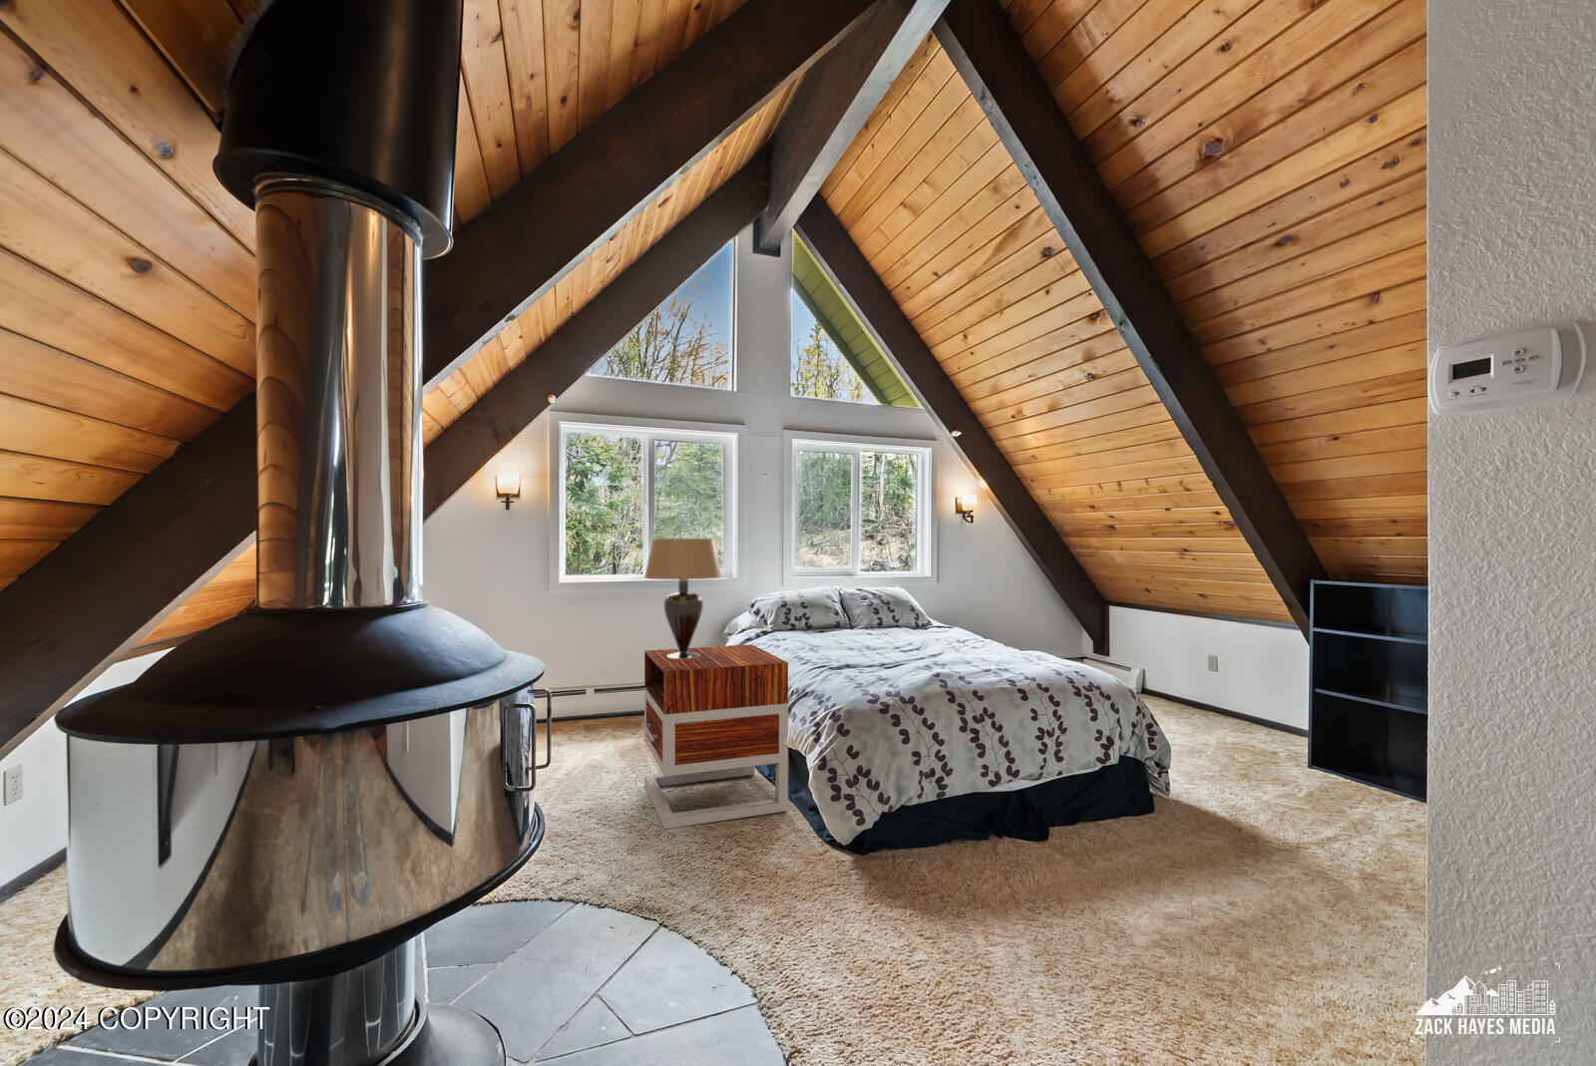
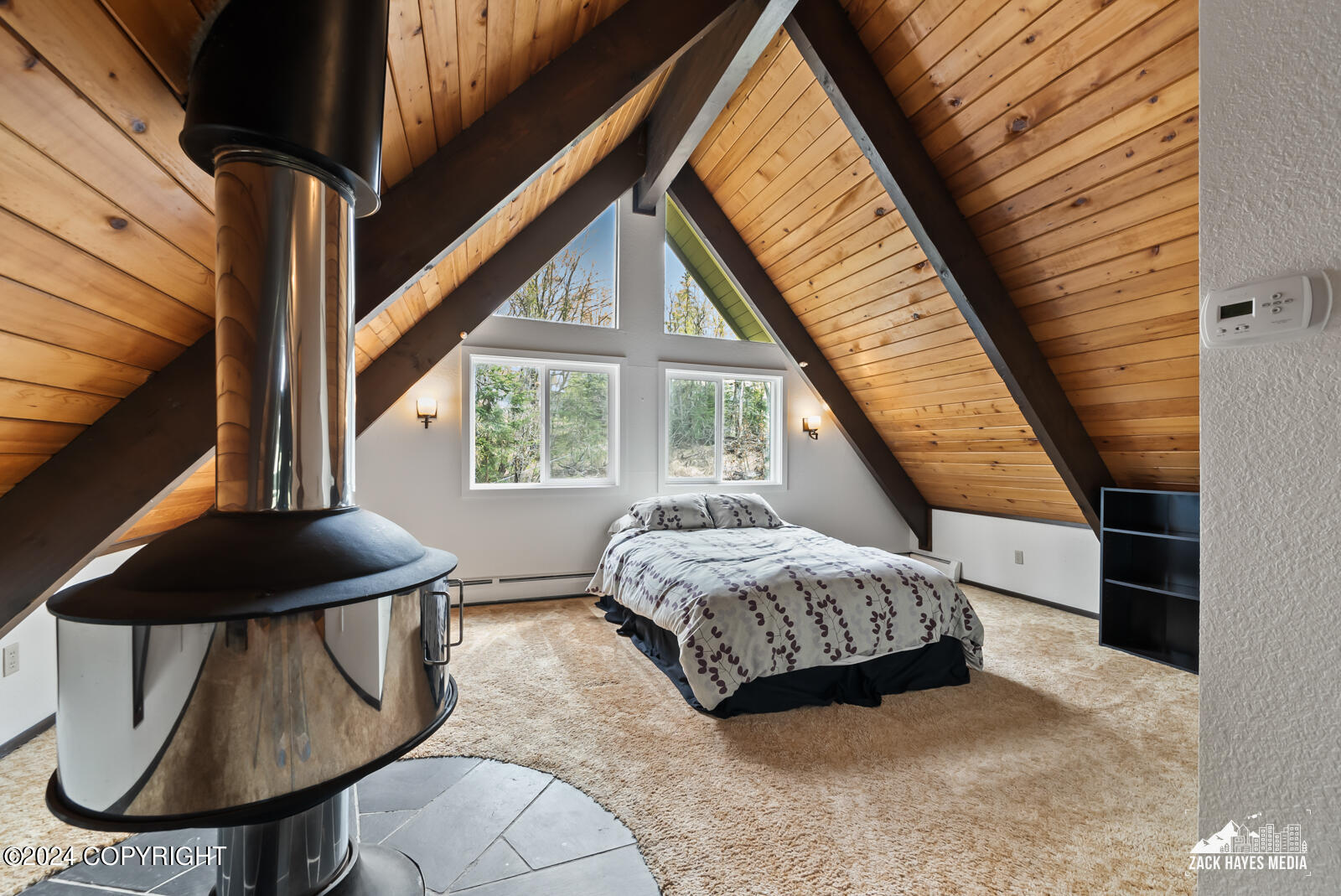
- table lamp [644,538,724,659]
- nightstand [641,644,789,830]
